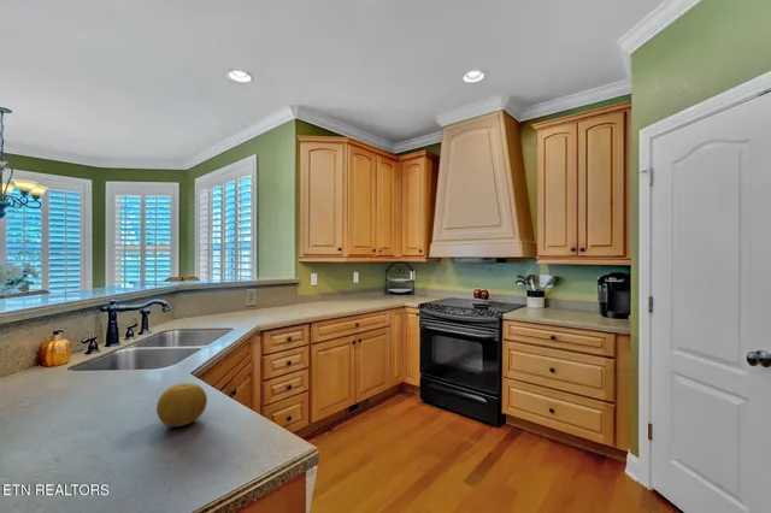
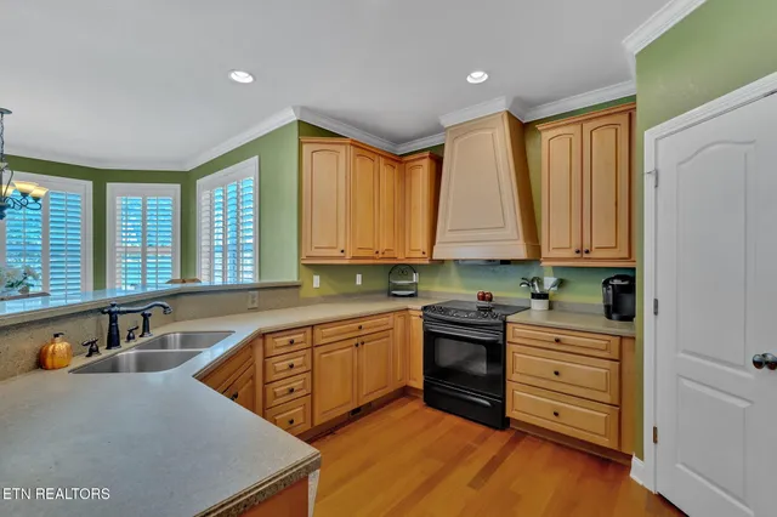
- fruit [155,382,208,428]
